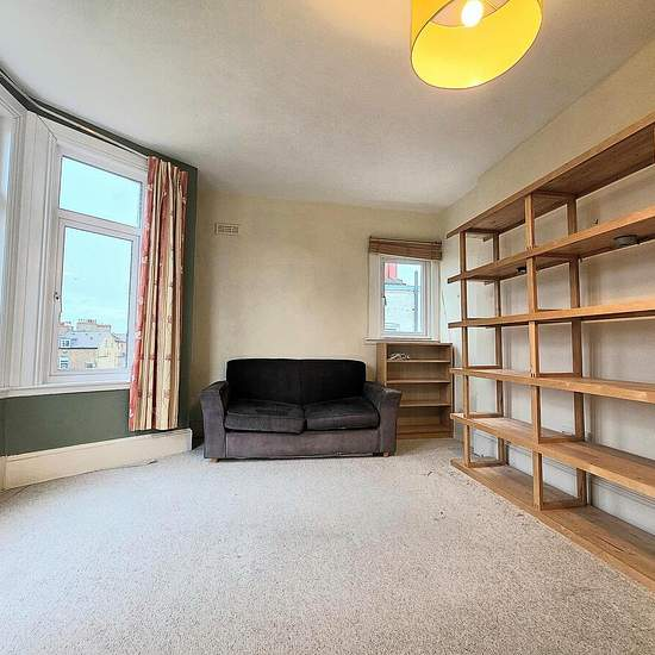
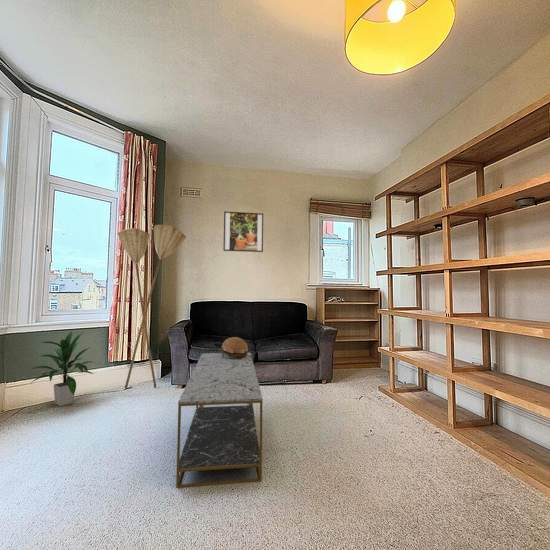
+ coffee table [175,352,264,489]
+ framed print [222,210,264,253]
+ indoor plant [27,330,94,407]
+ floor lamp [117,224,187,390]
+ decorative bowl [220,336,249,359]
